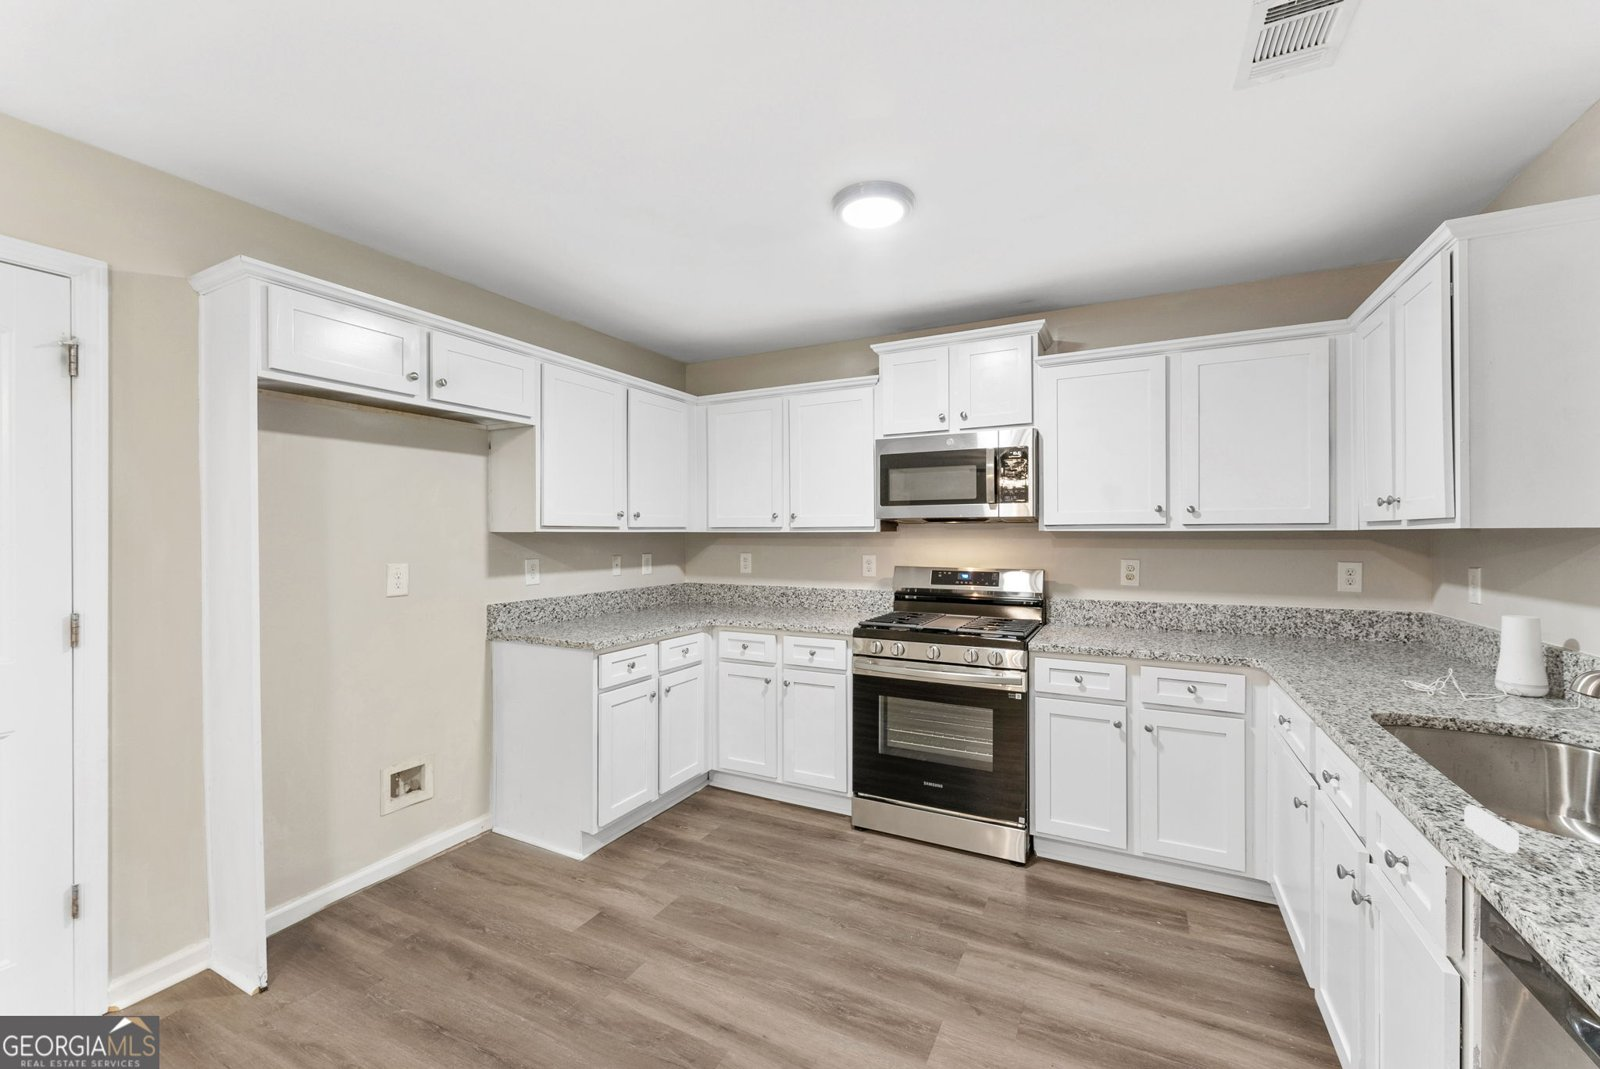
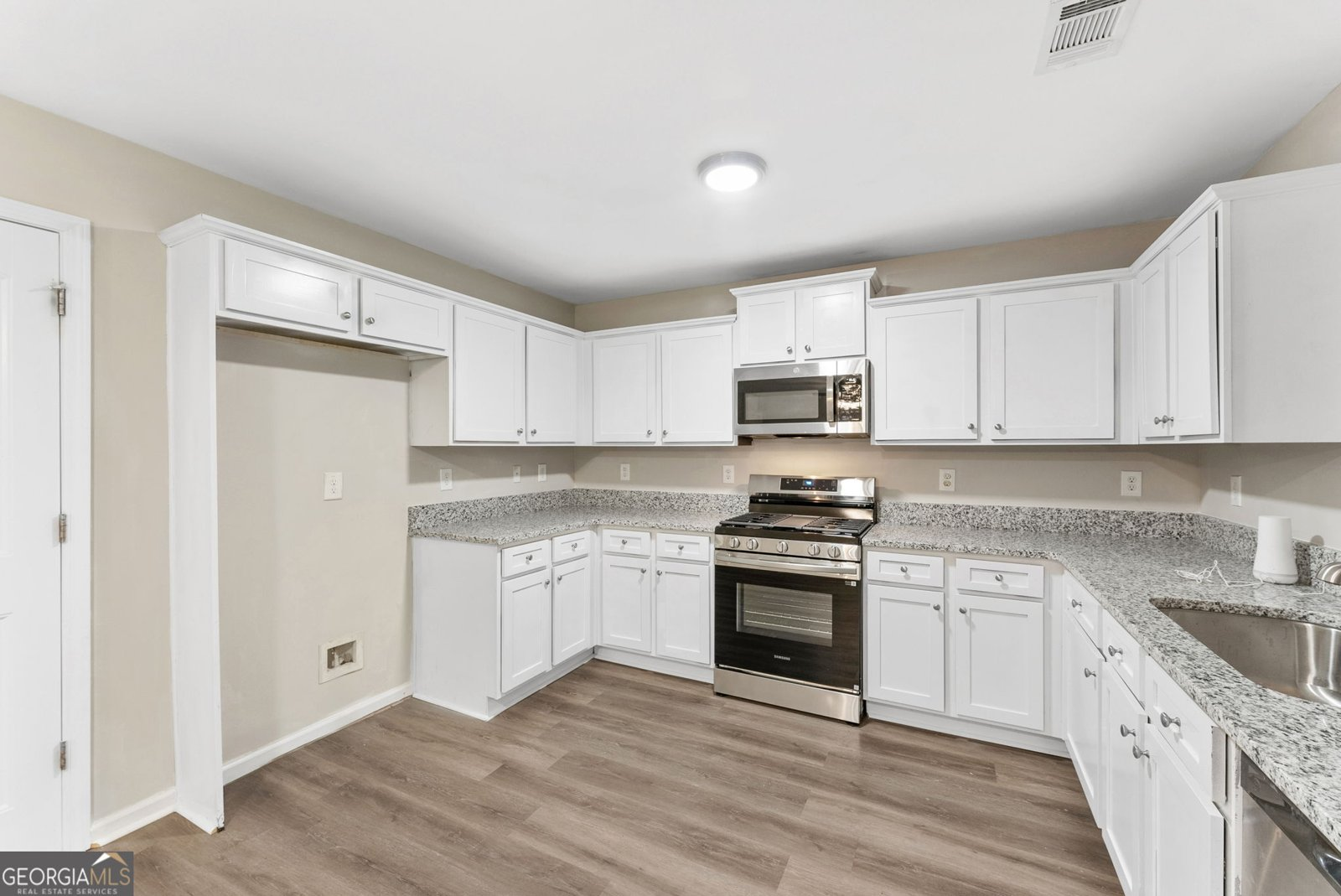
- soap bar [1463,804,1520,854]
